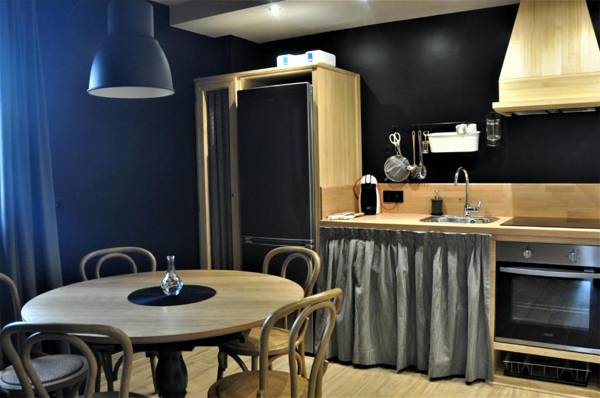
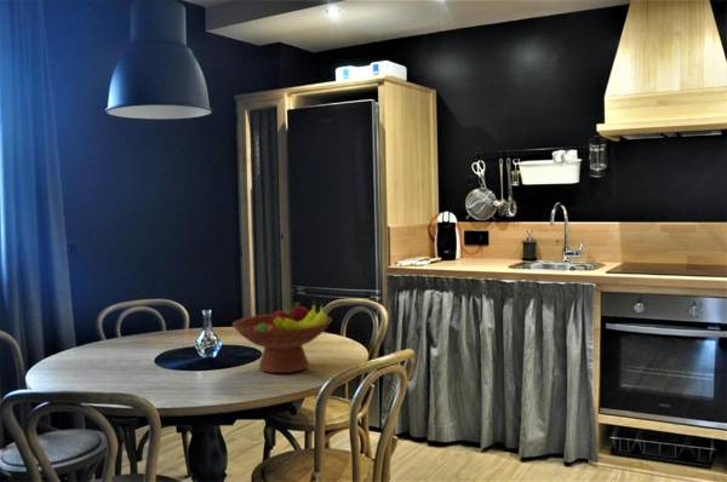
+ fruit bowl [231,298,333,374]
